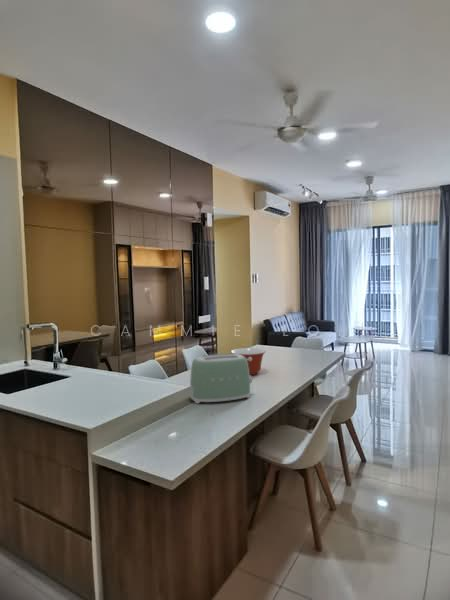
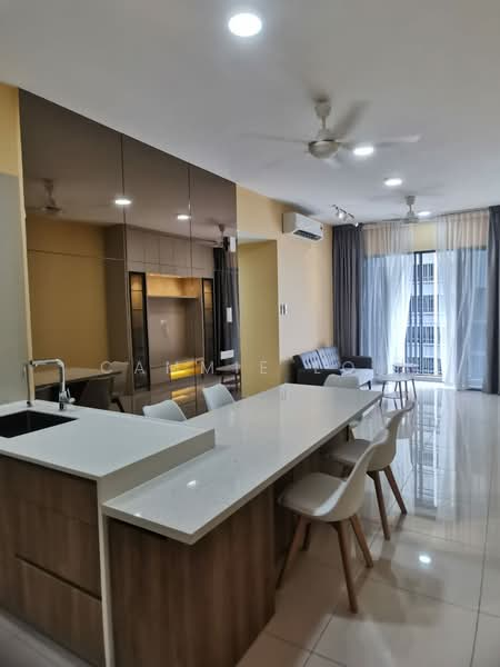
- mixing bowl [230,347,267,376]
- toaster [189,353,253,404]
